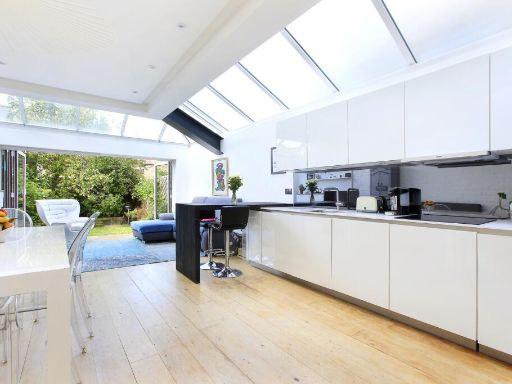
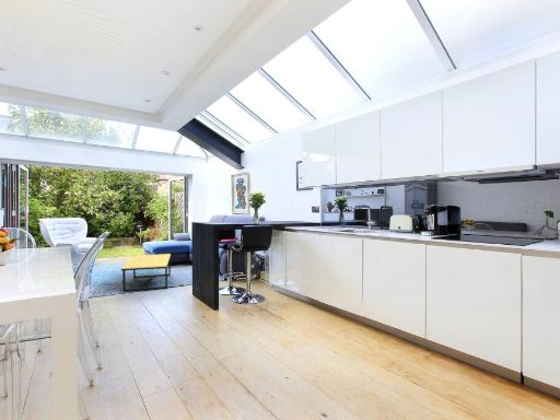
+ coffee table [120,253,172,293]
